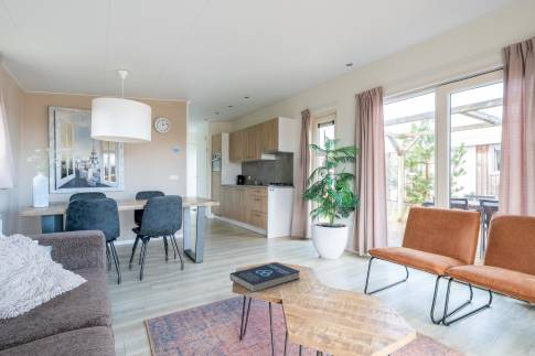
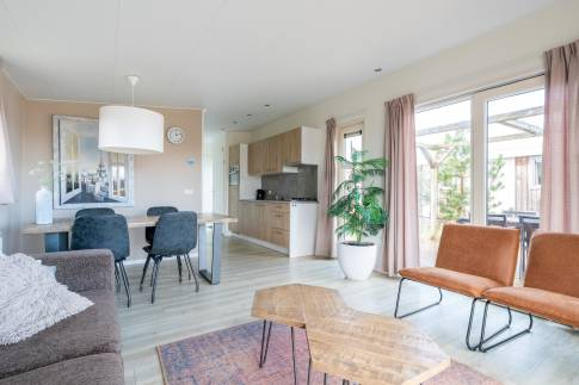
- book [229,261,301,293]
